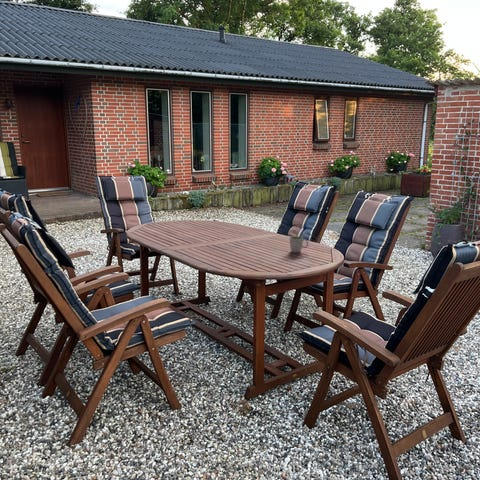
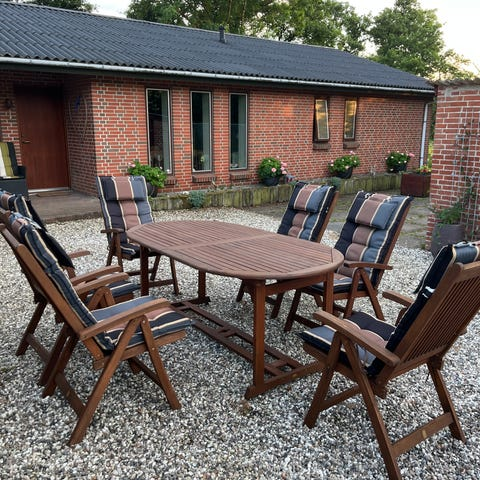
- mug [289,235,309,253]
